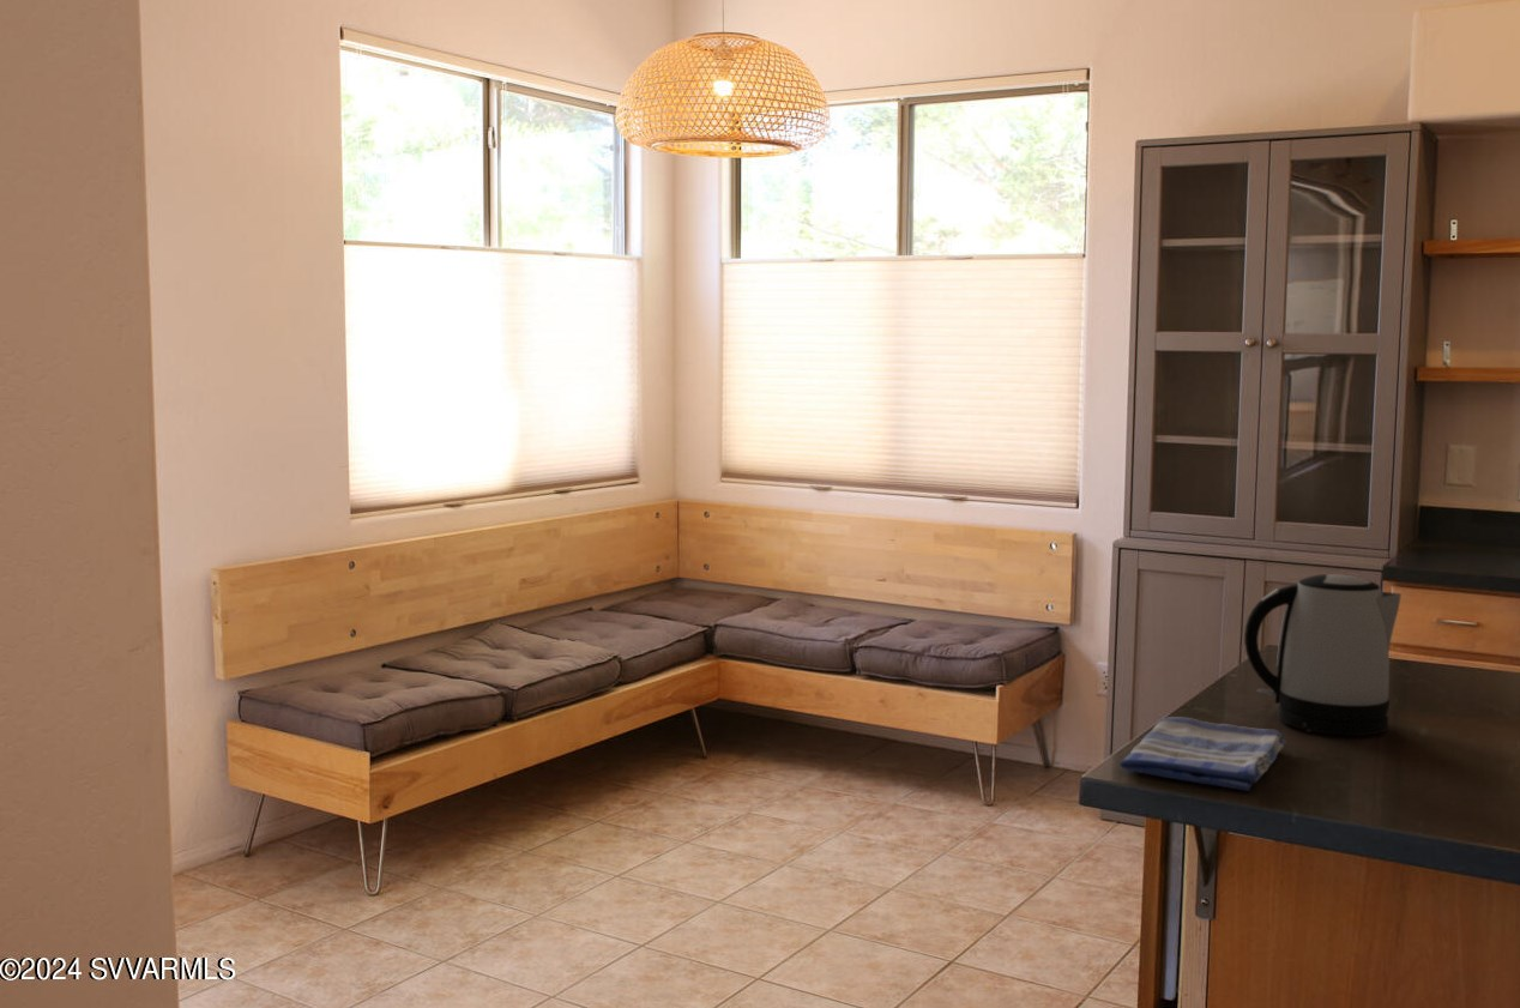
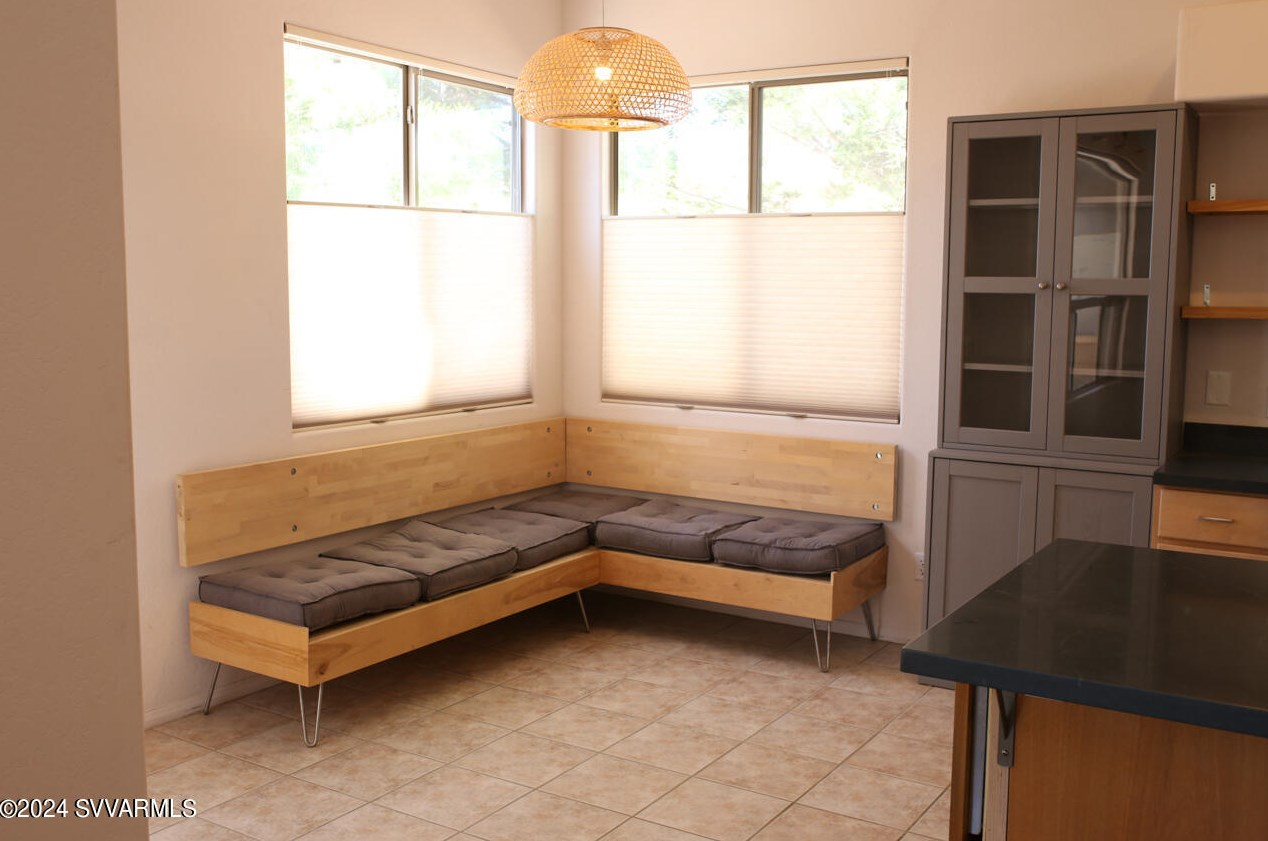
- dish towel [1118,716,1287,792]
- kettle [1243,573,1403,736]
